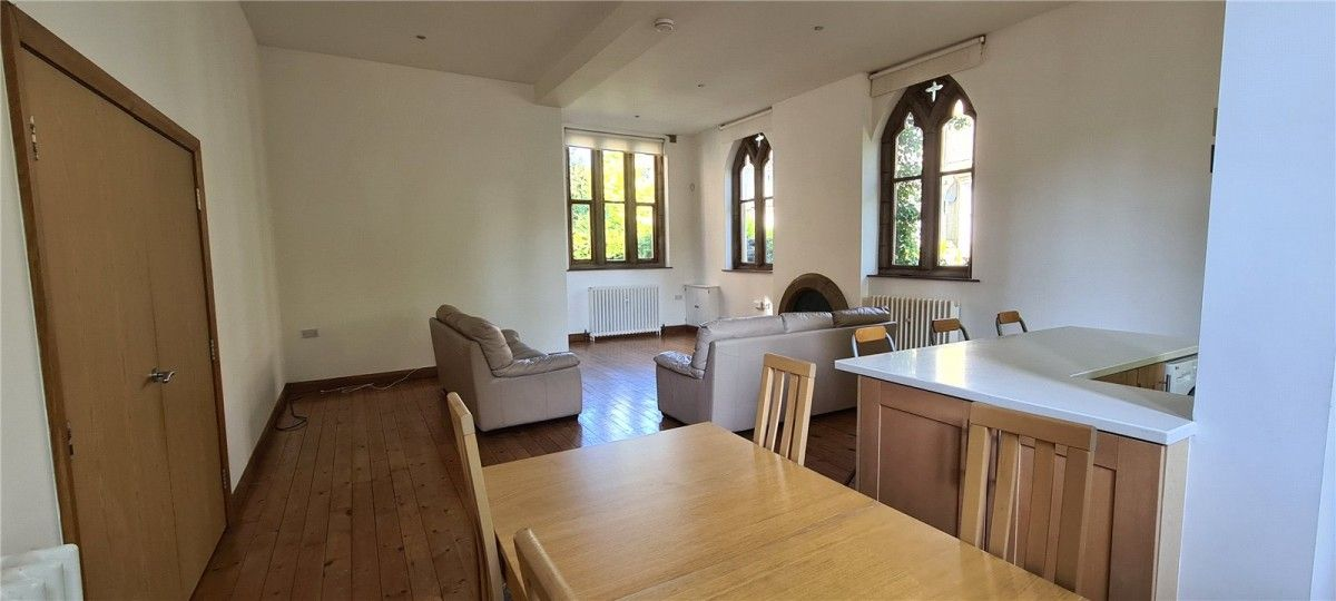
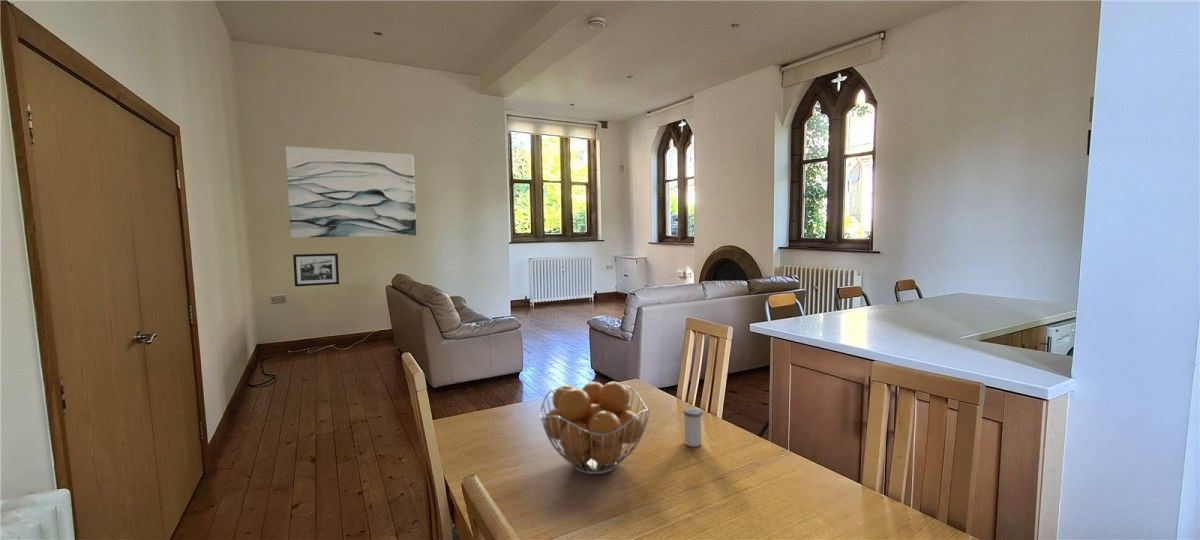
+ picture frame [292,252,340,287]
+ salt shaker [682,407,703,447]
+ fruit basket [539,380,651,475]
+ wall art [285,145,417,238]
